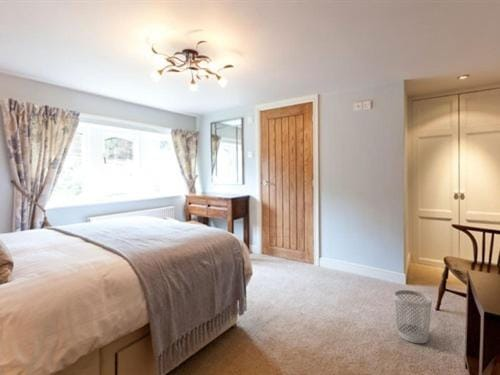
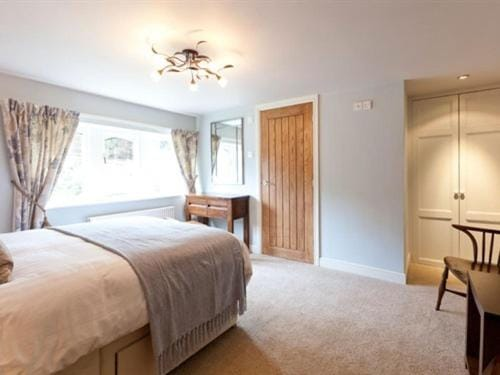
- wastebasket [393,289,433,344]
